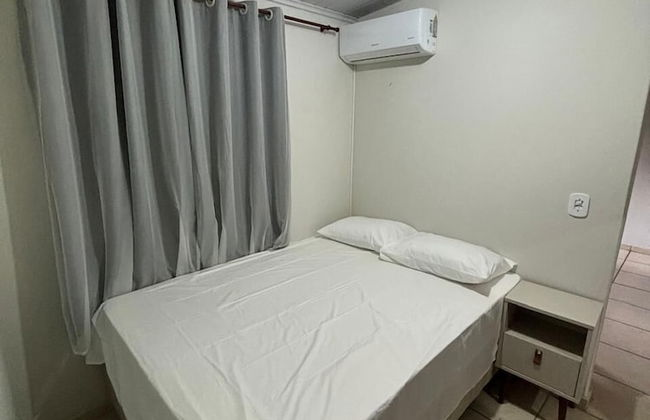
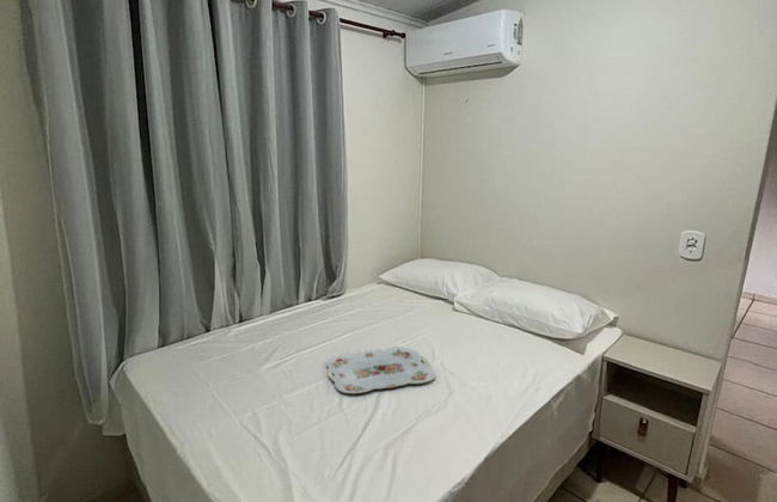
+ serving tray [325,345,436,394]
